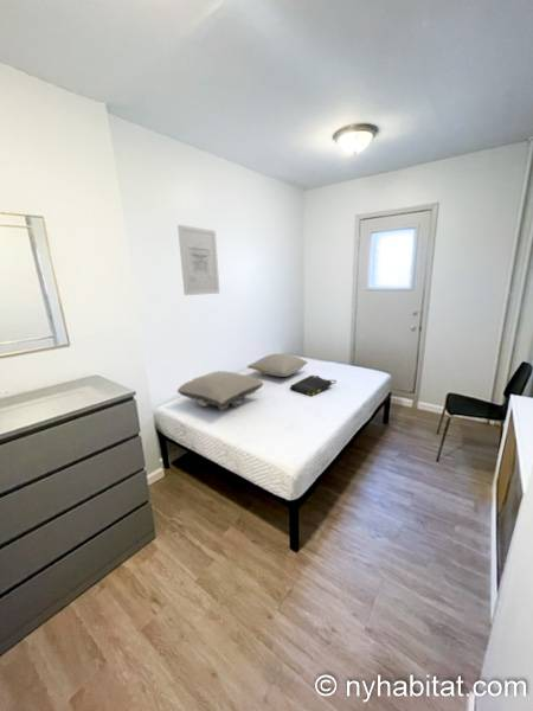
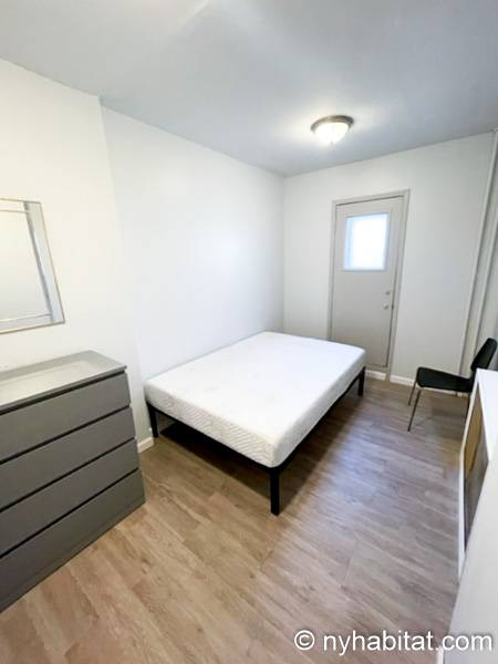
- pillow [176,370,264,412]
- wall art [176,224,220,296]
- pillow [245,353,308,378]
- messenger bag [289,374,338,397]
